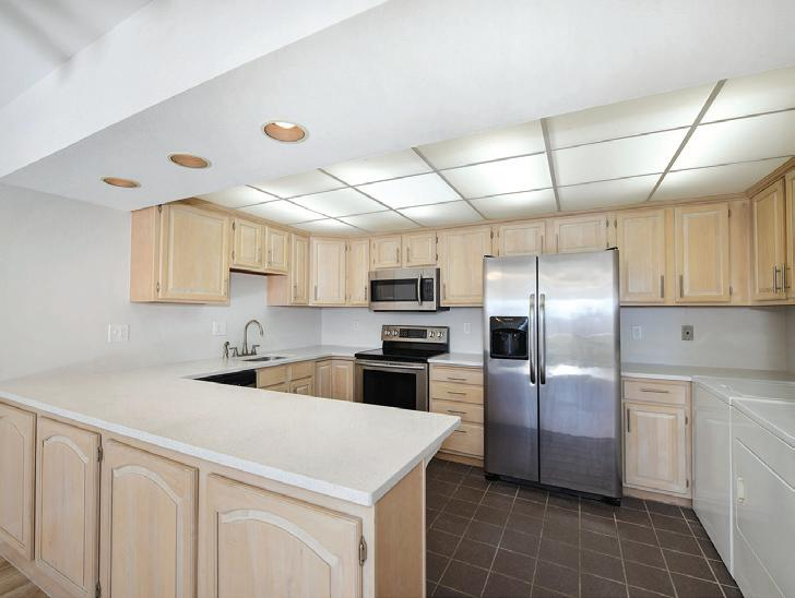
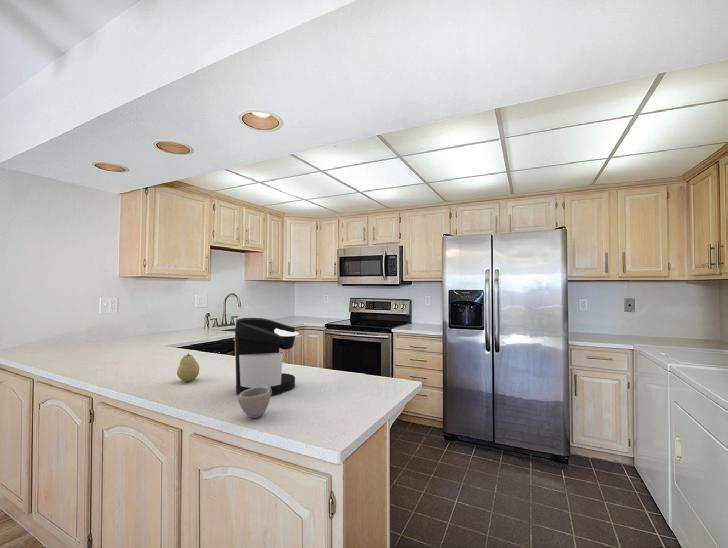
+ coffee maker [234,317,300,397]
+ fruit [176,352,200,383]
+ cup [237,386,272,419]
